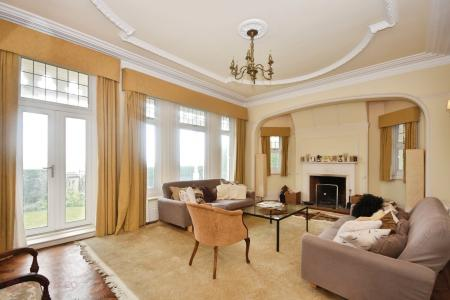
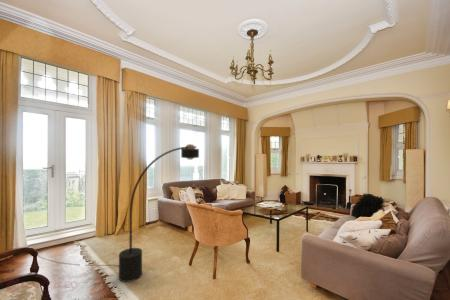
+ floor lamp [38,143,200,283]
